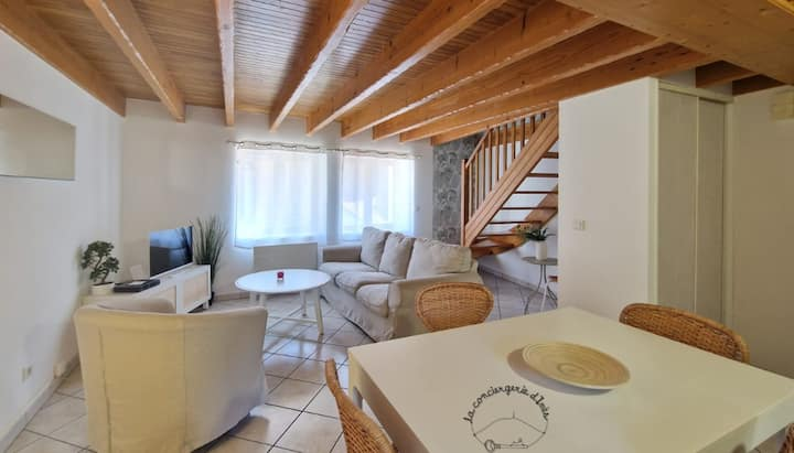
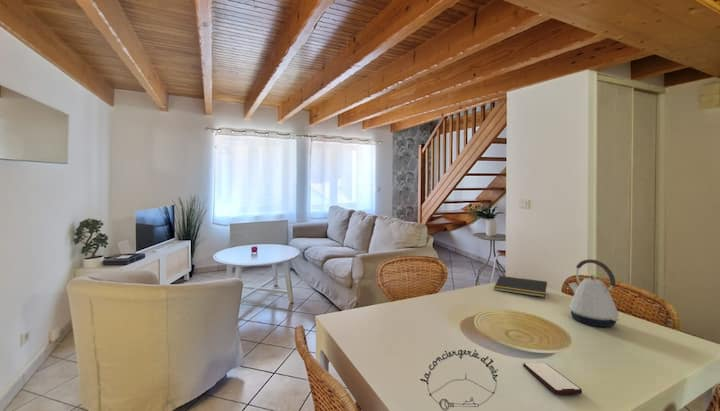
+ kettle [568,258,620,328]
+ notepad [493,275,548,298]
+ smartphone [522,362,583,395]
